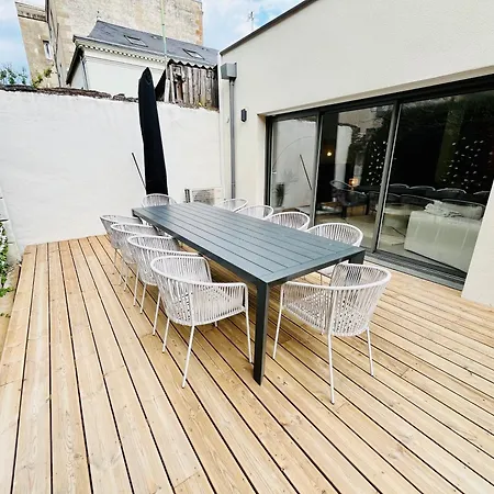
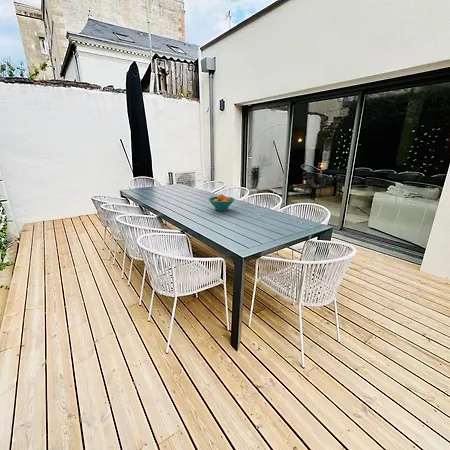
+ fruit bowl [207,193,236,212]
